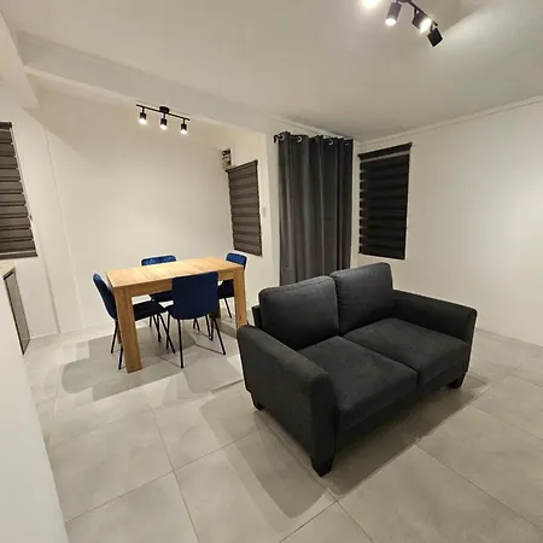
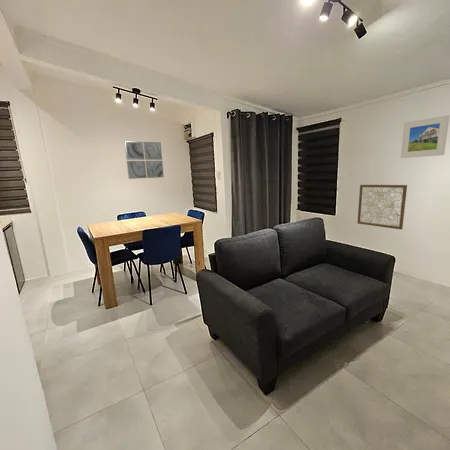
+ wall art [356,183,408,230]
+ wall art [123,140,165,180]
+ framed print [400,114,450,159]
